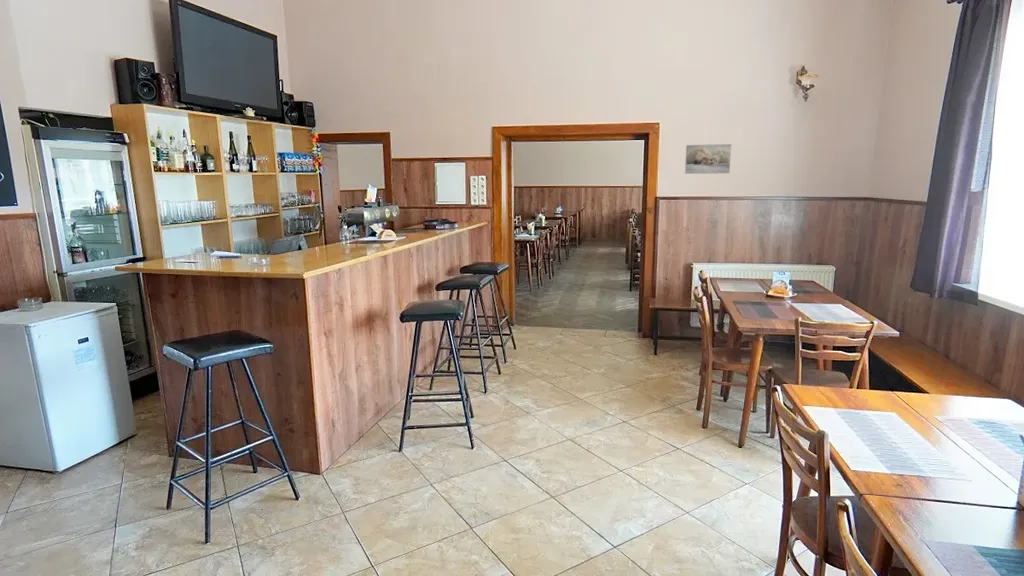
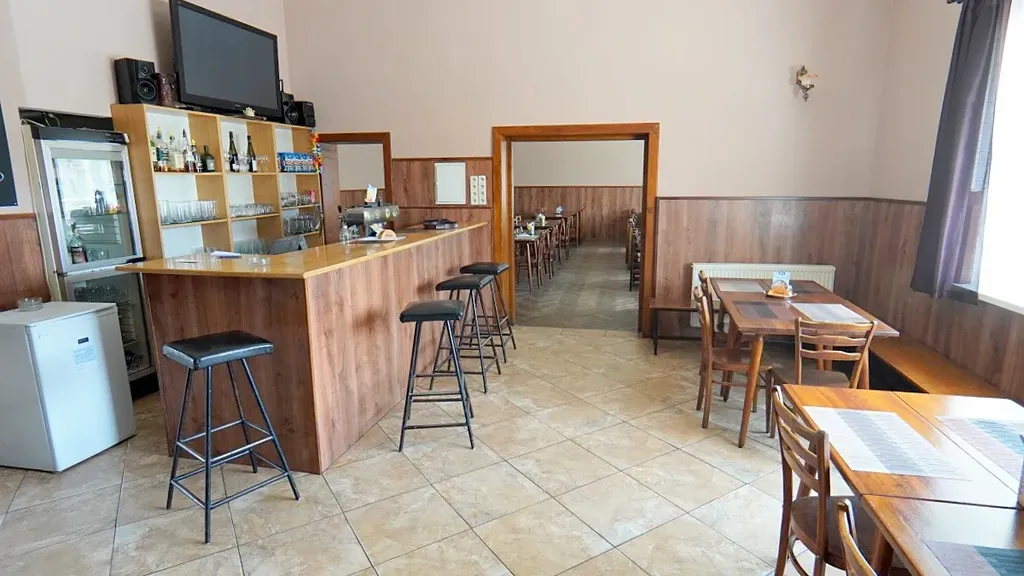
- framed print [684,143,732,175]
